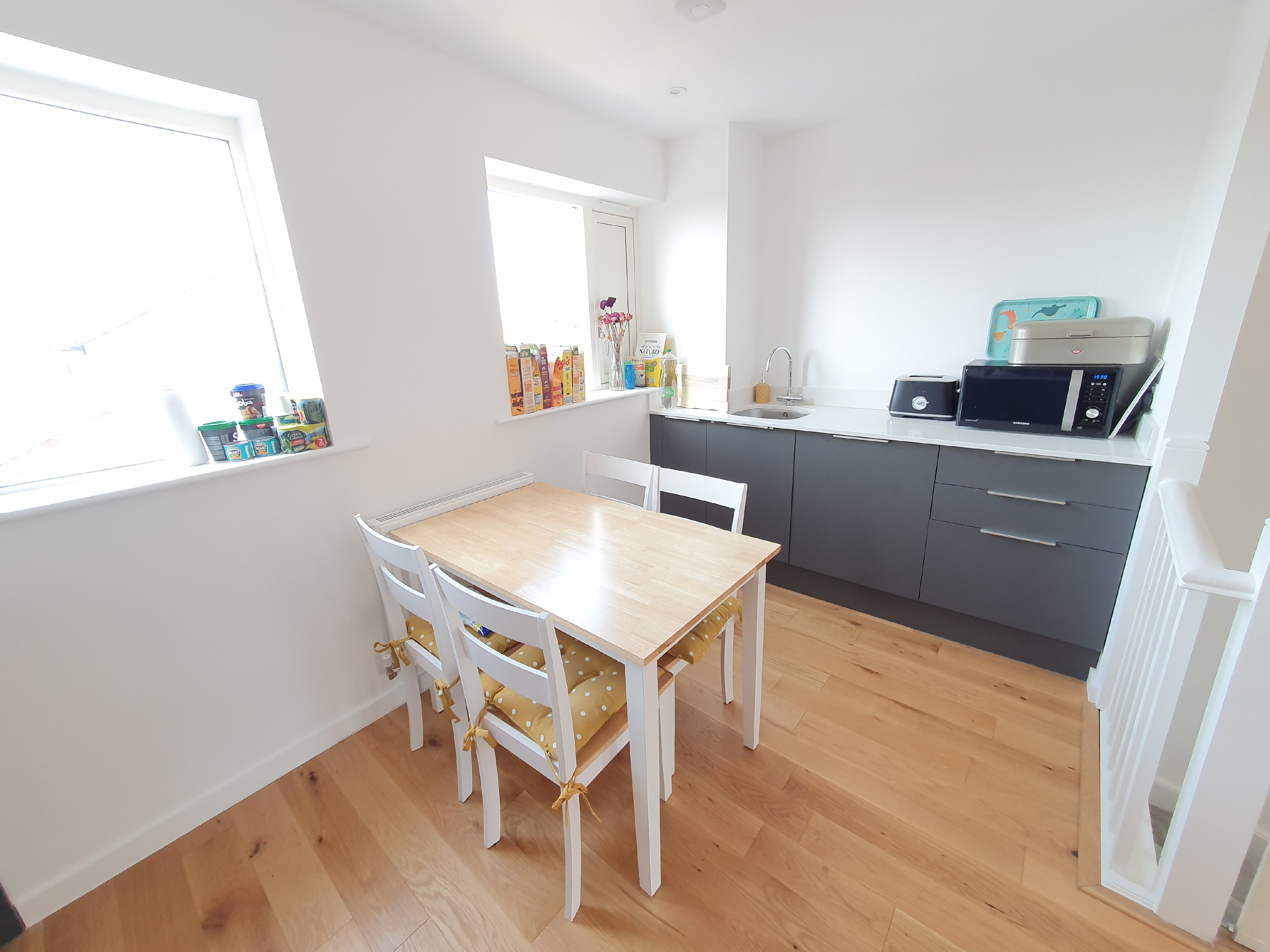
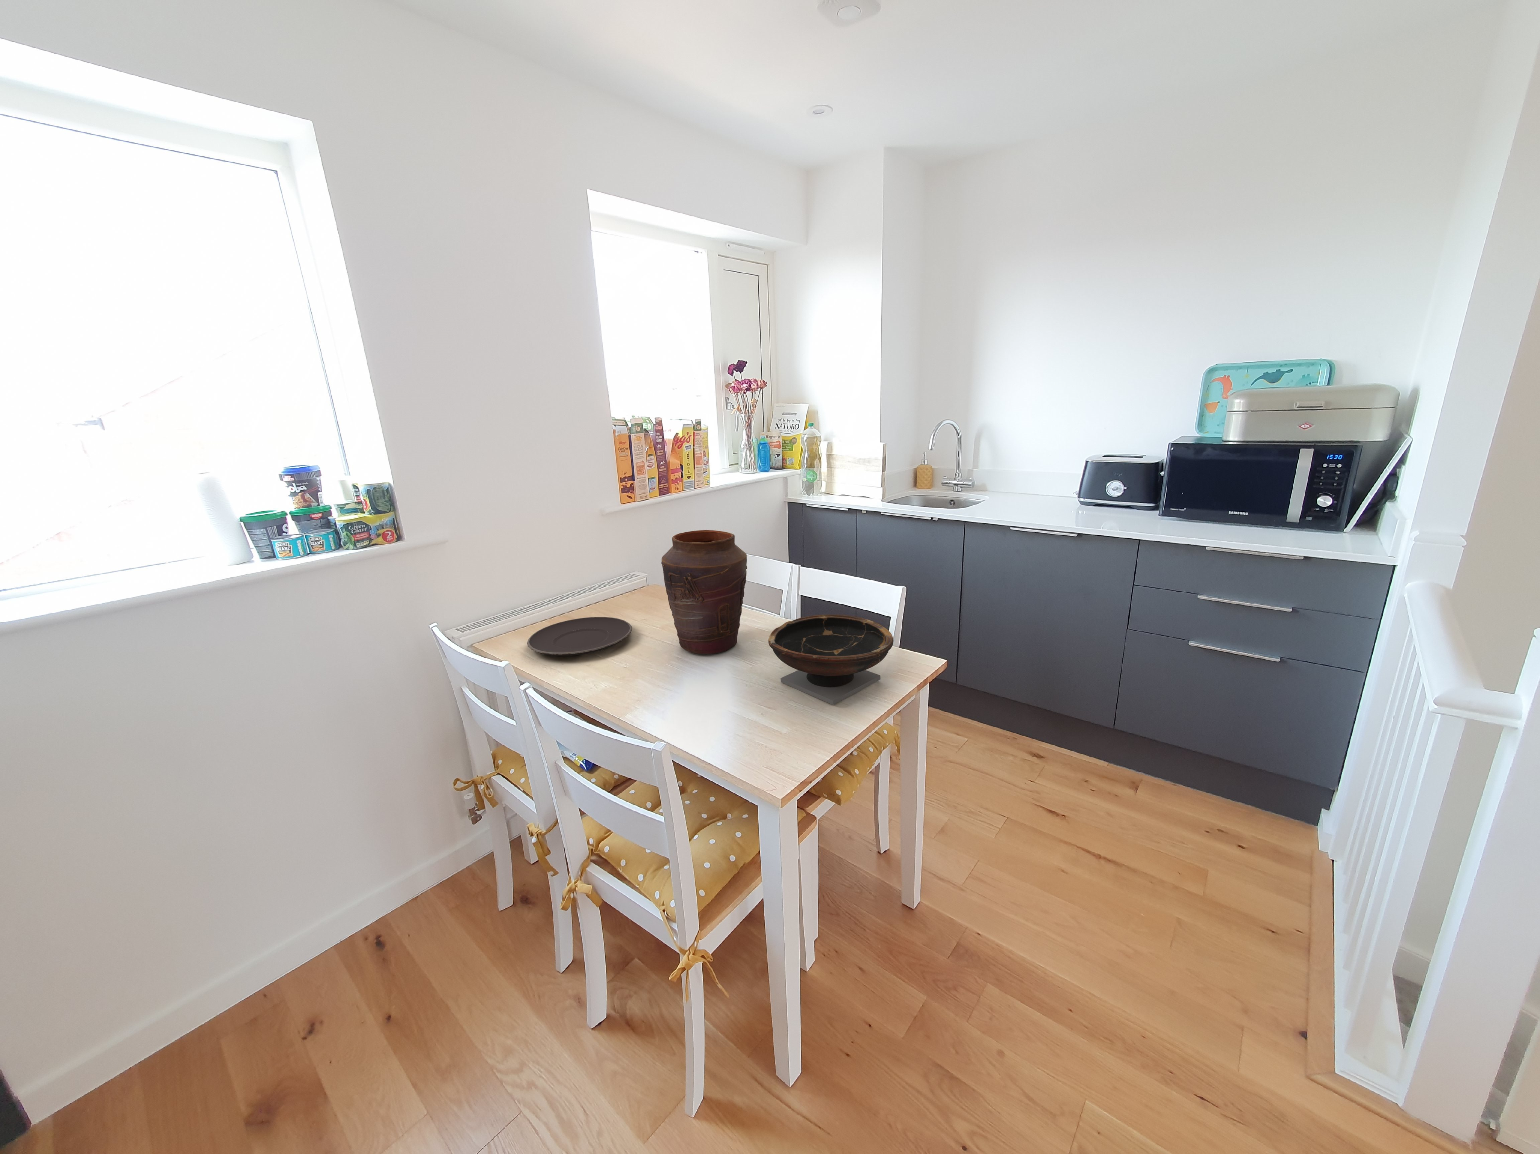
+ bowl [768,615,894,705]
+ vase [661,530,747,655]
+ plate [526,617,633,656]
